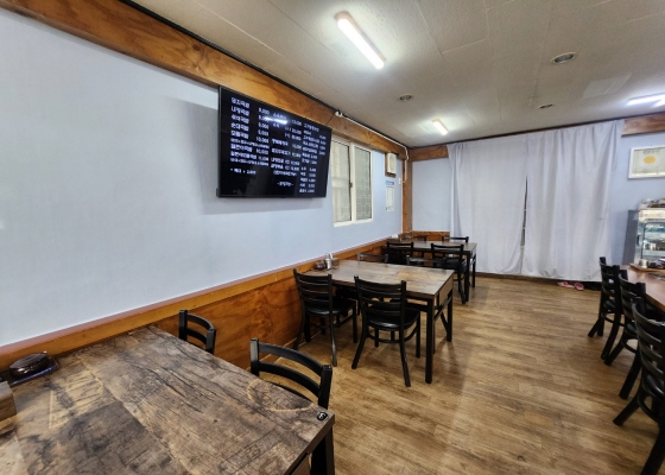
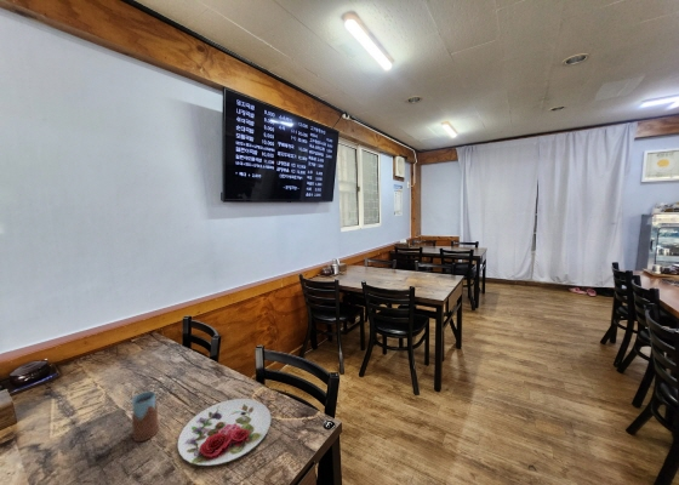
+ drinking glass [131,390,160,443]
+ plate [177,398,272,467]
